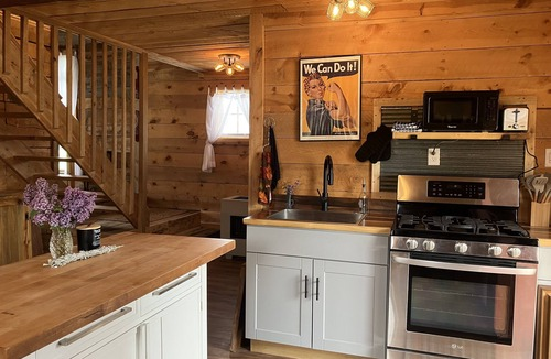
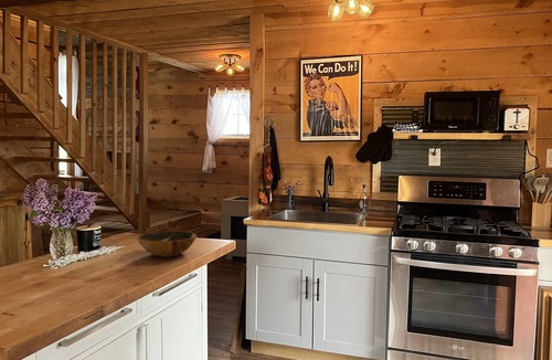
+ bowl [136,230,198,258]
